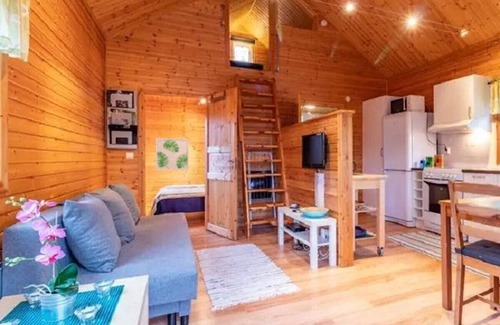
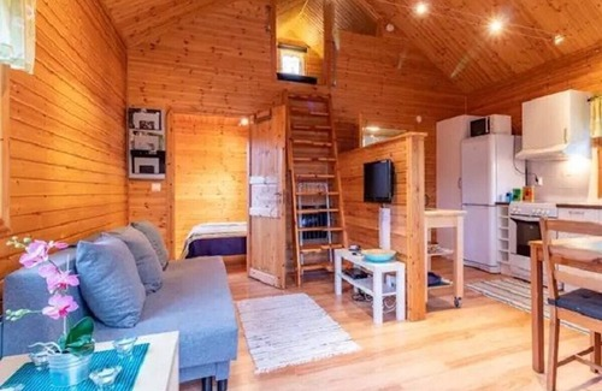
- wall art [155,137,190,171]
